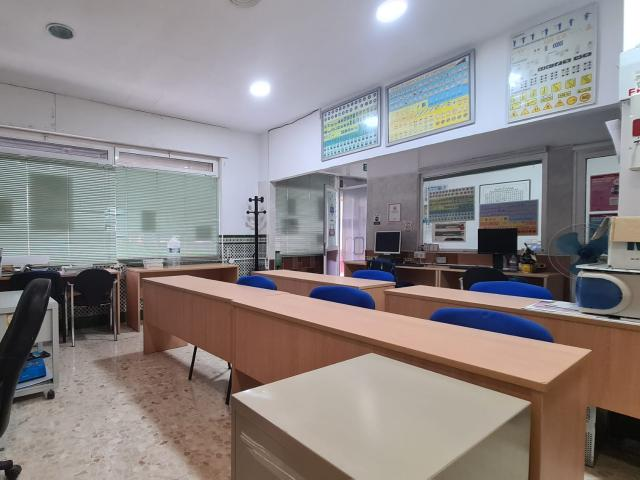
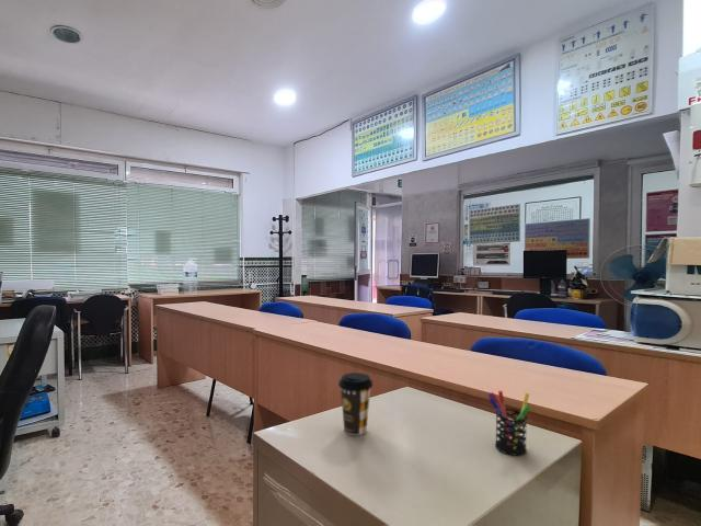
+ pen holder [486,390,531,457]
+ coffee cup [337,371,374,436]
